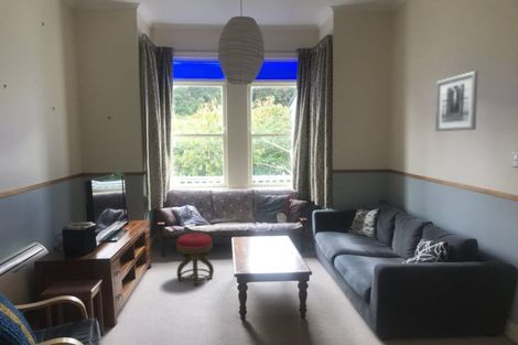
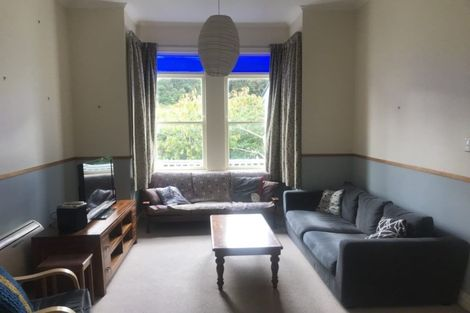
- stool [175,233,215,287]
- wall art [434,71,479,132]
